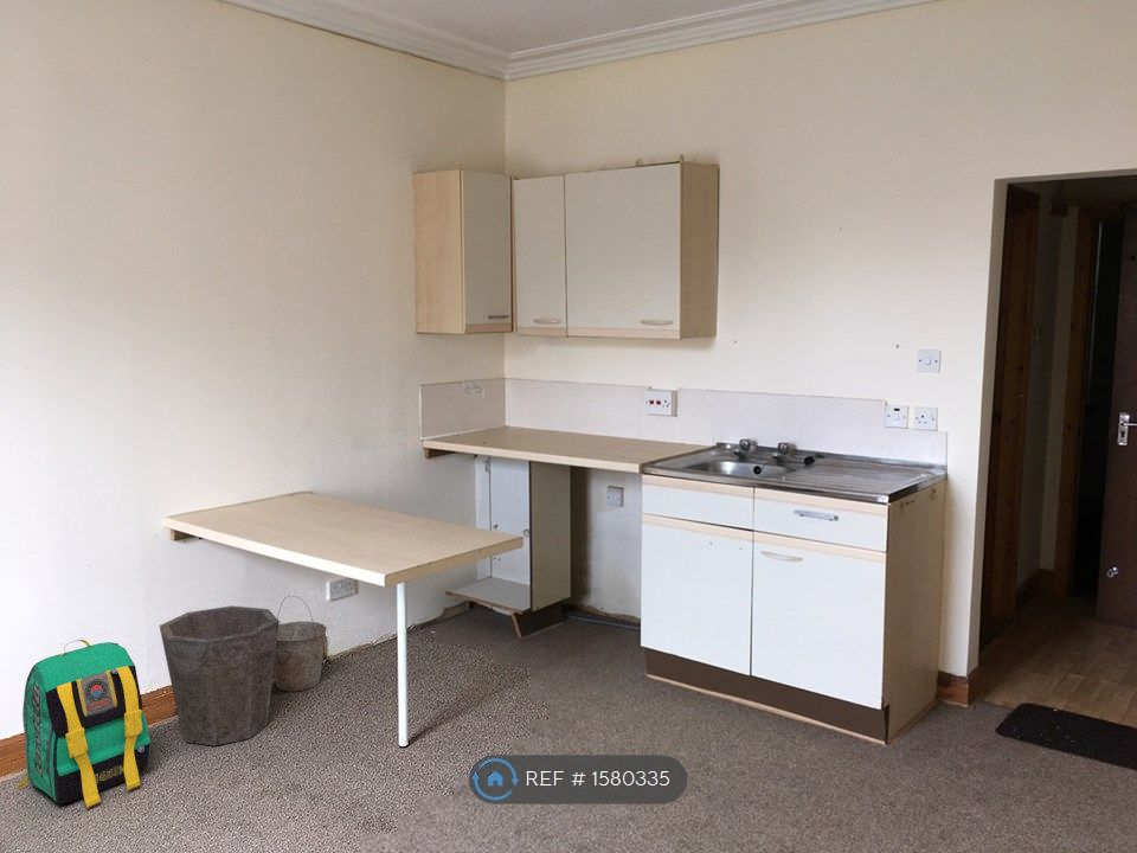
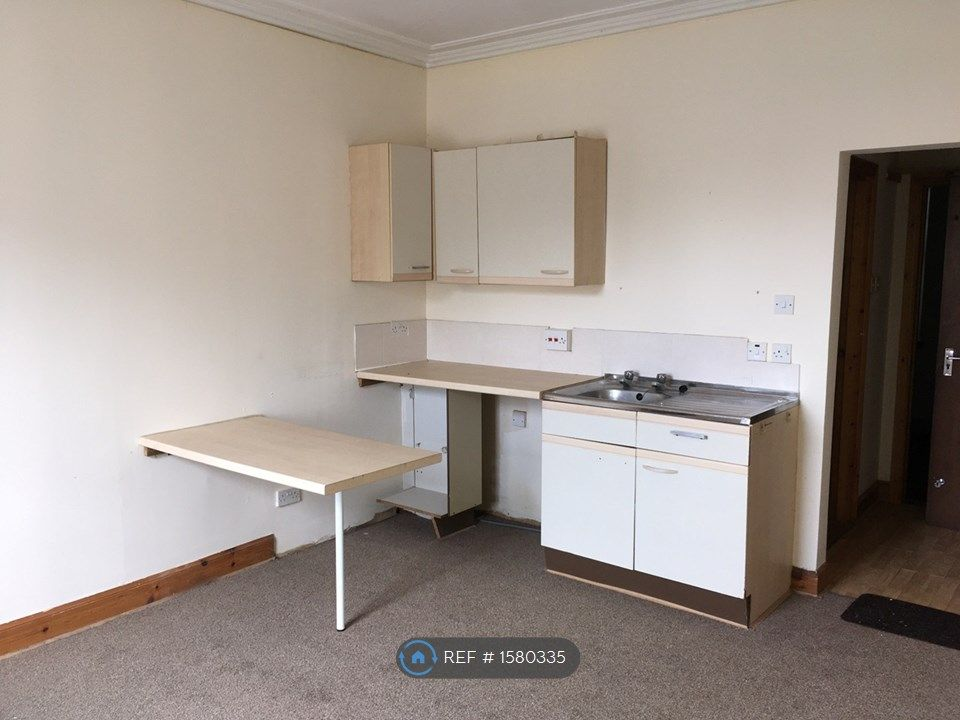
- waste bin [159,604,280,746]
- backpack [15,639,152,809]
- bucket [272,595,328,693]
